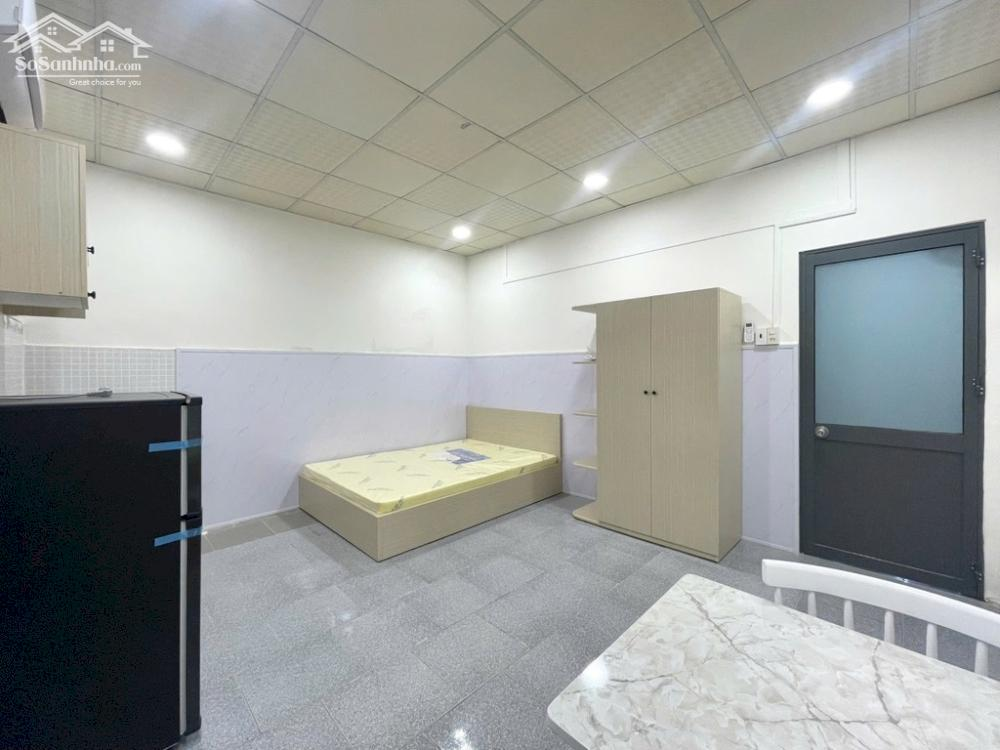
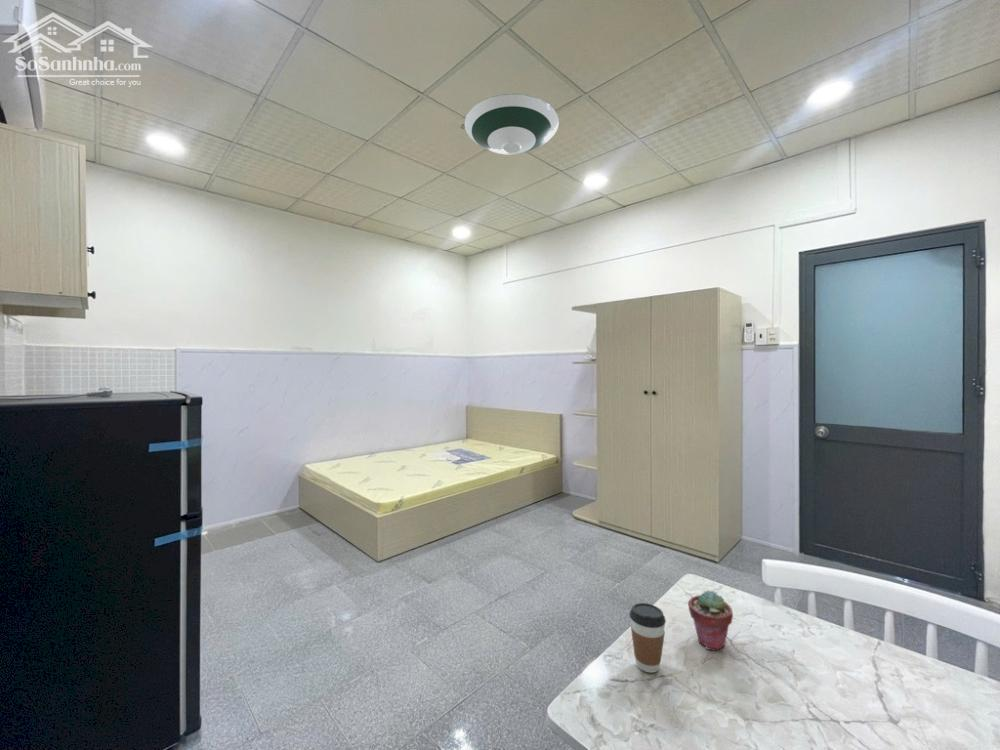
+ potted succulent [687,589,734,651]
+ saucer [464,93,560,156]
+ coffee cup [628,602,667,674]
